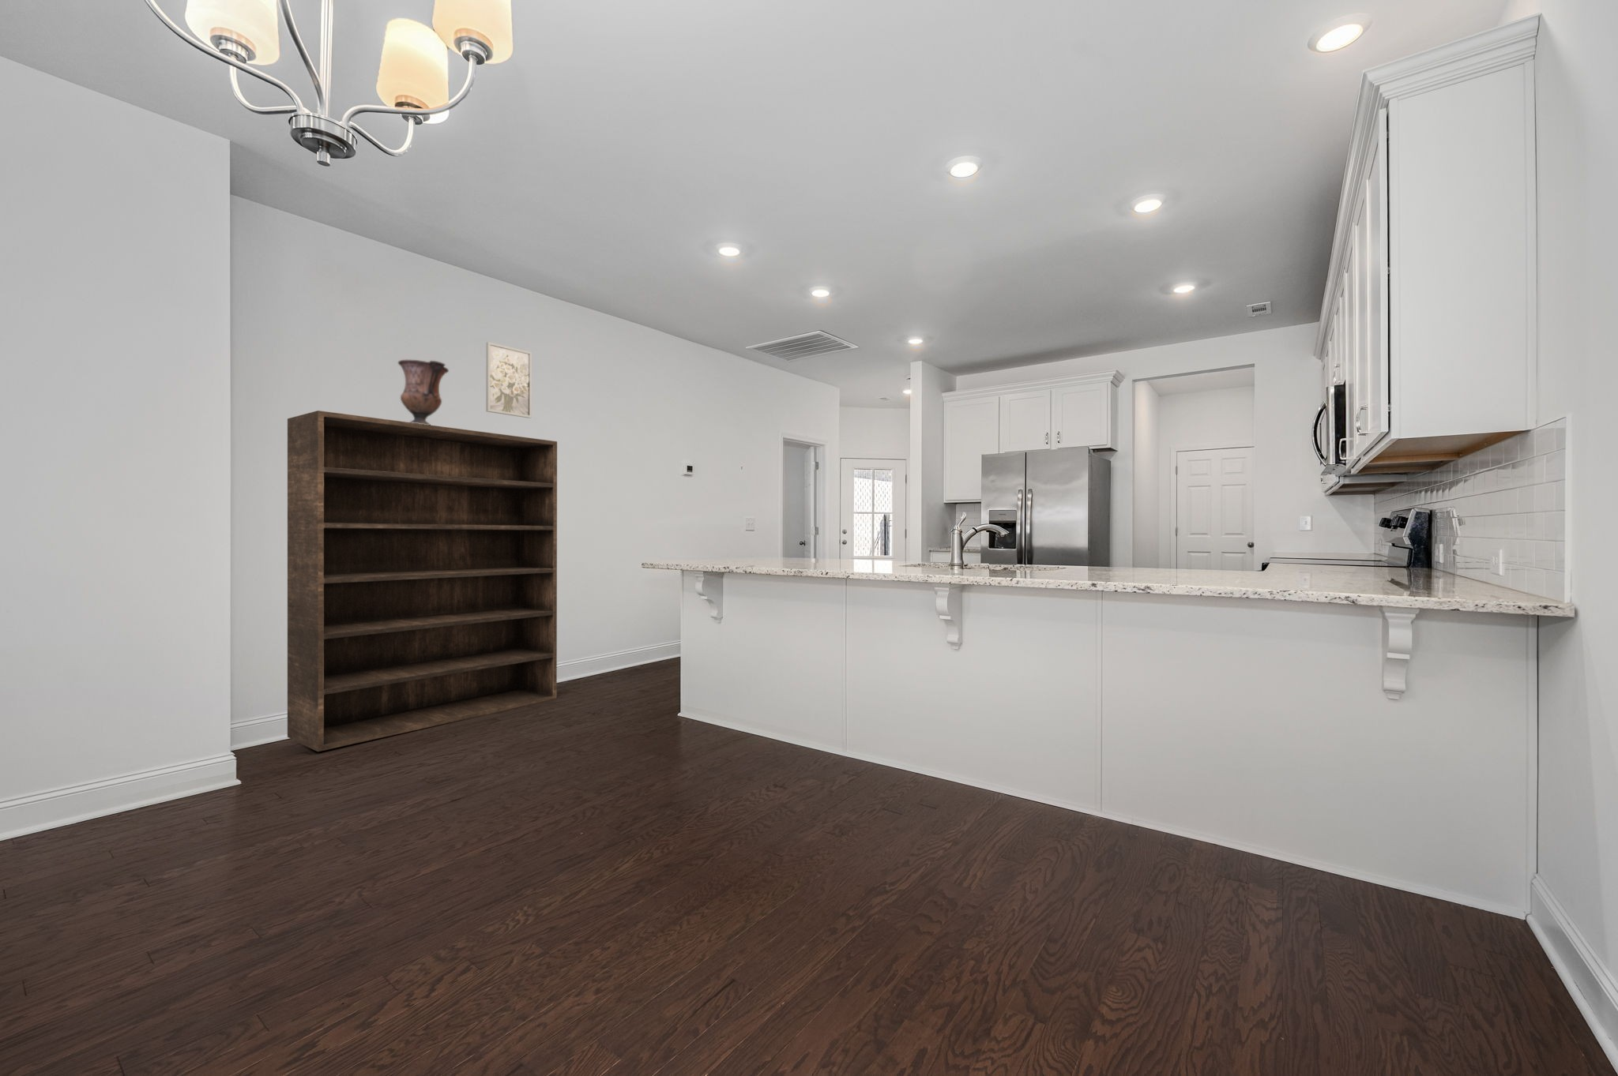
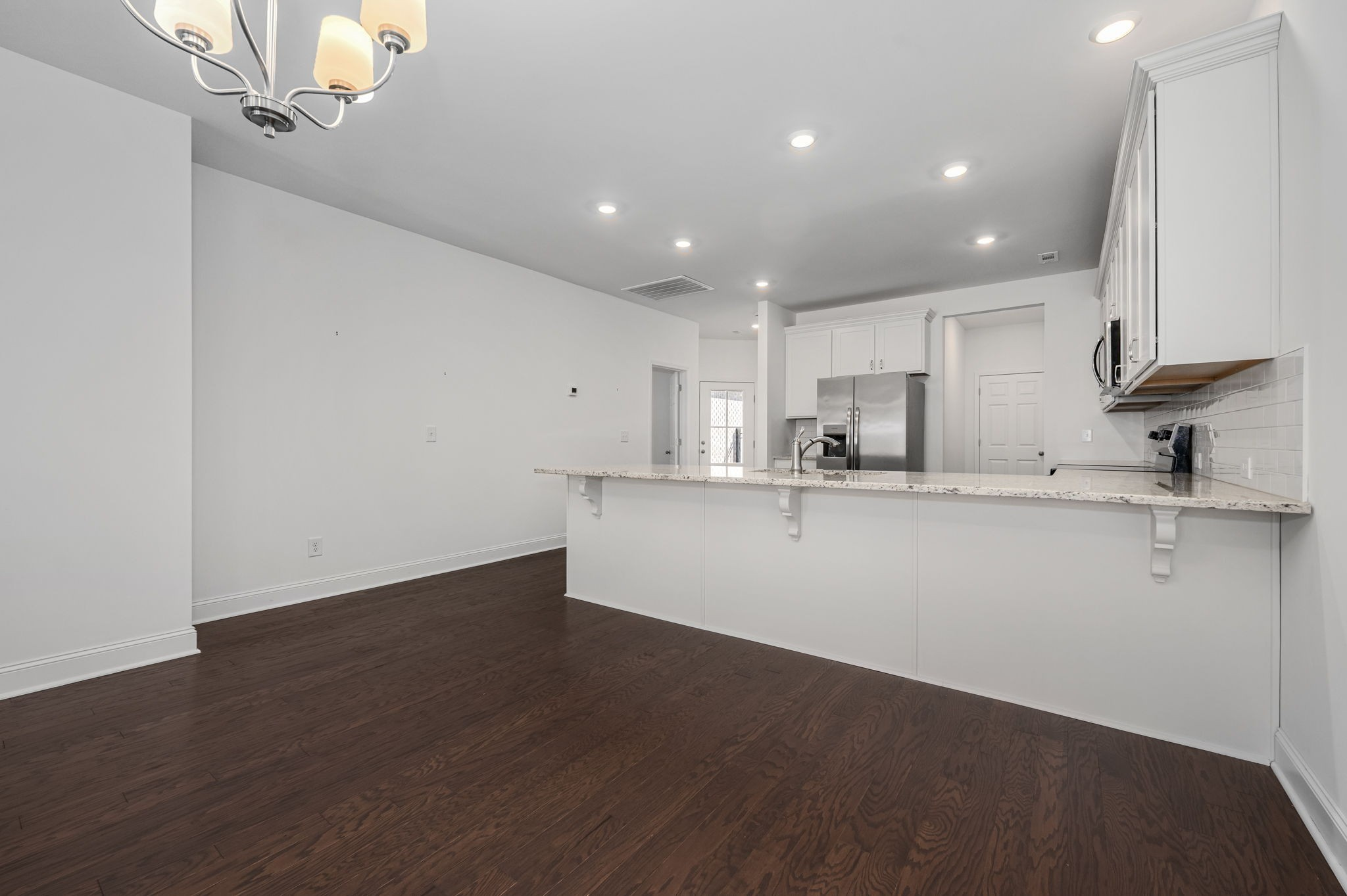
- vase [398,359,449,425]
- wall art [485,341,532,419]
- shelving unit [287,410,557,752]
